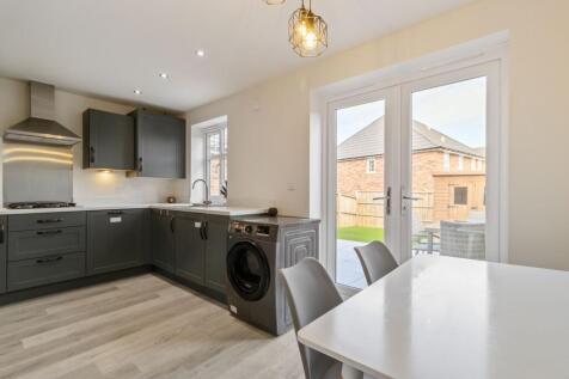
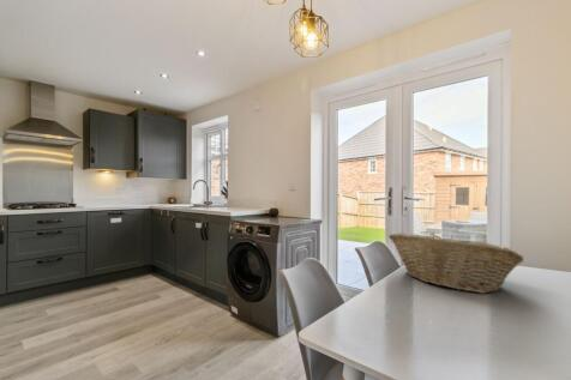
+ fruit basket [387,231,525,295]
